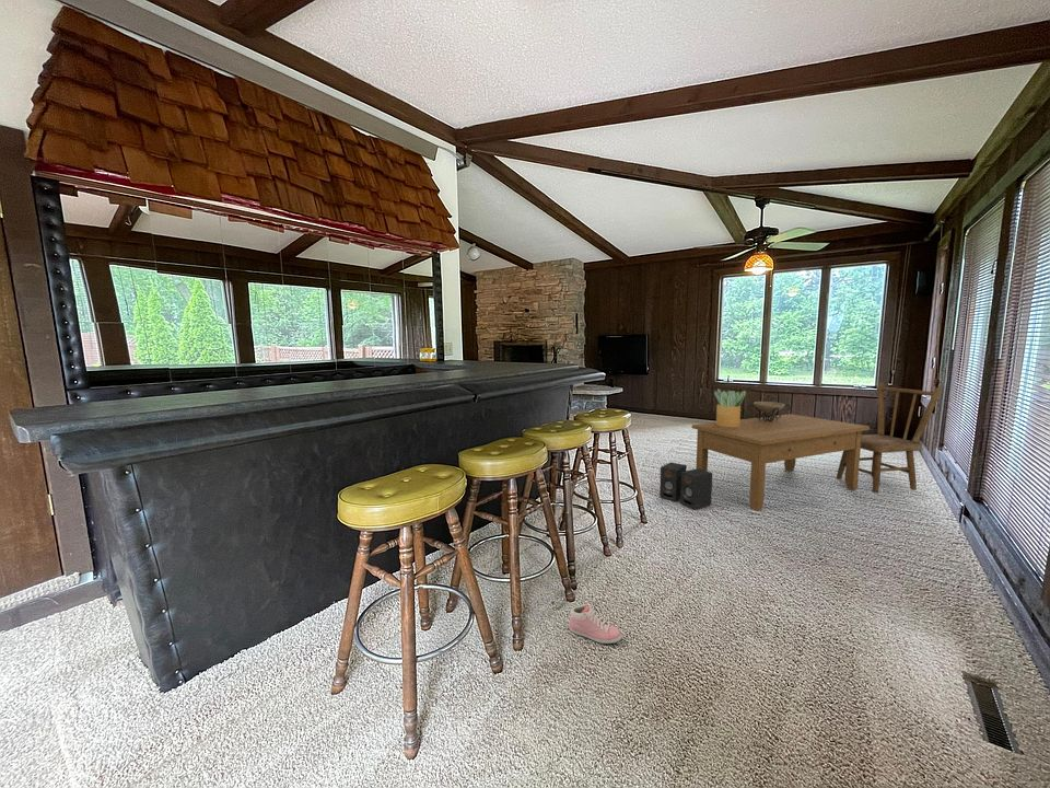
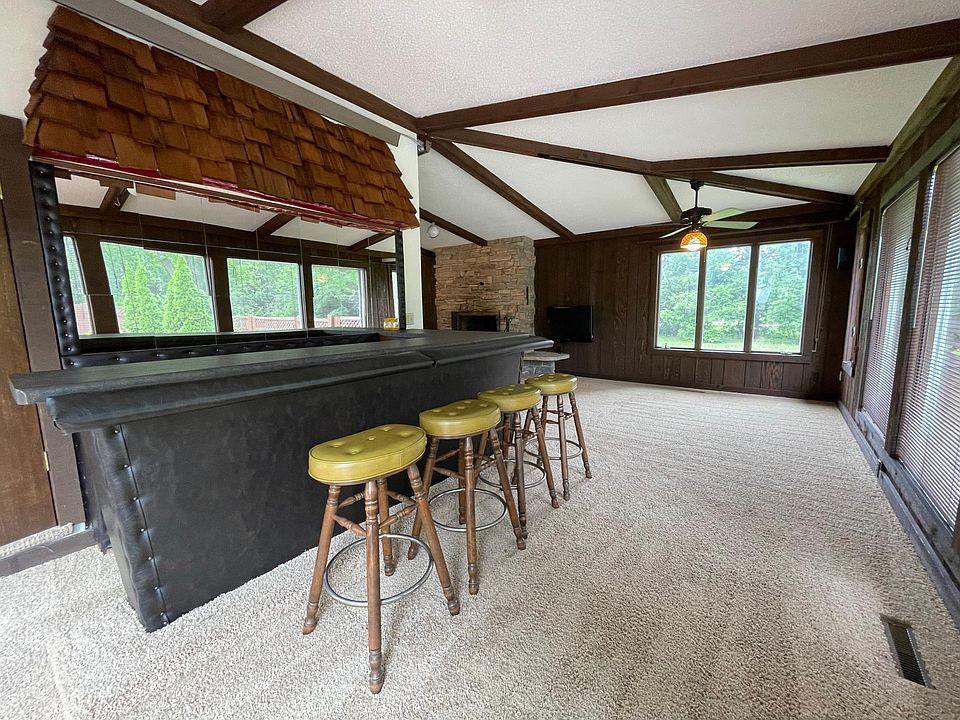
- potted plant [713,387,747,427]
- dining chair [836,381,943,494]
- decorative bowl [747,401,791,422]
- speaker [658,462,713,511]
- sneaker [568,603,622,645]
- coffee table [691,413,871,512]
